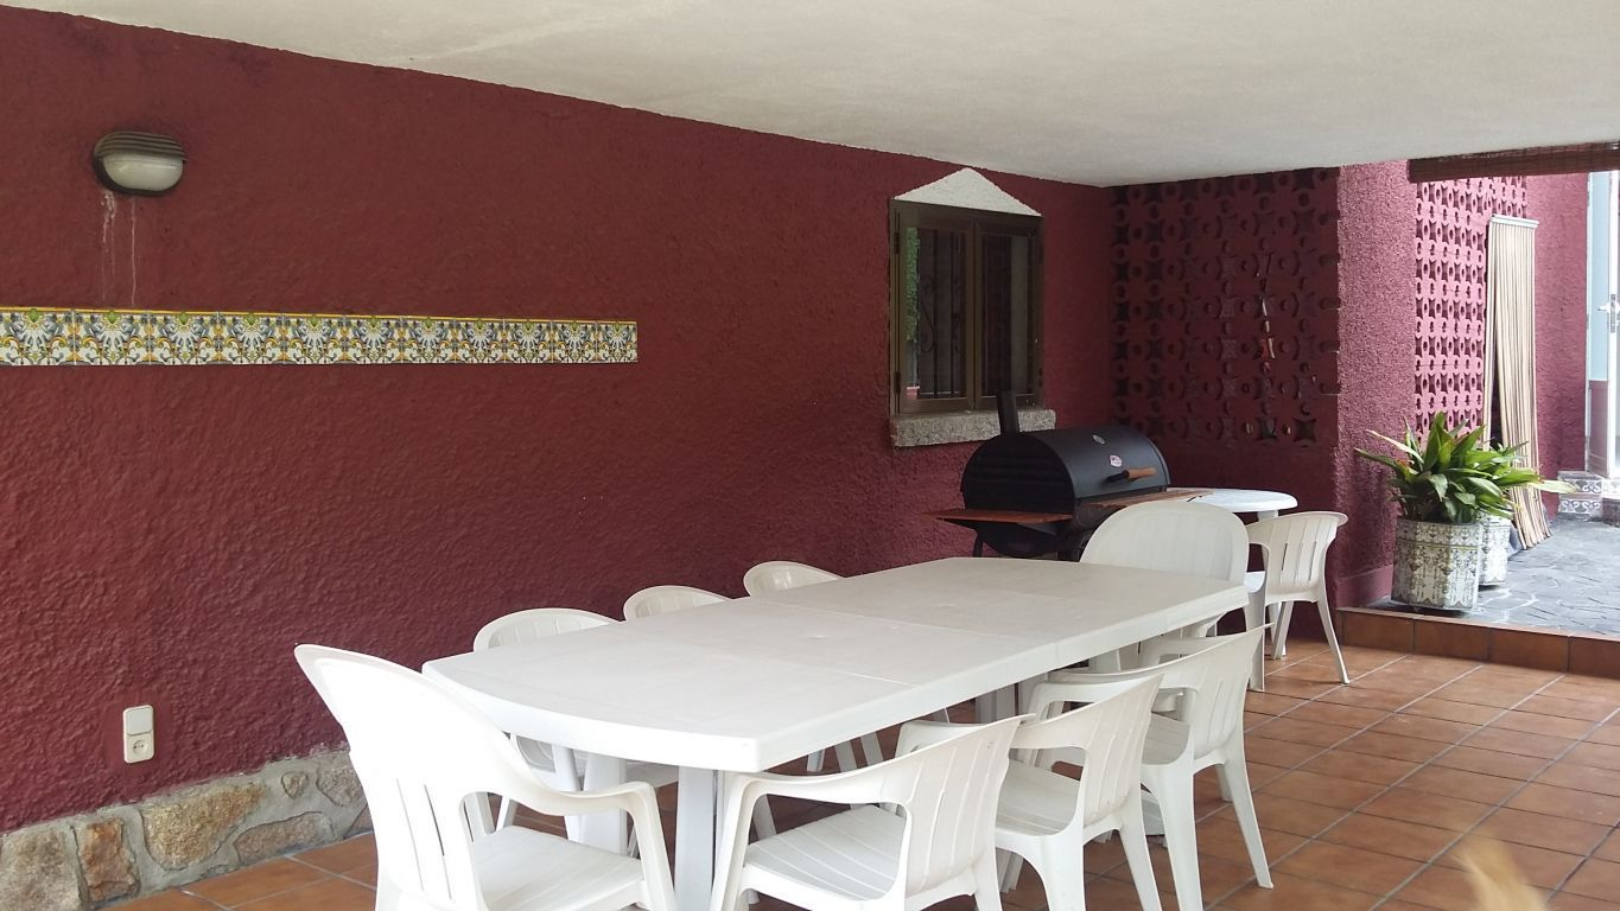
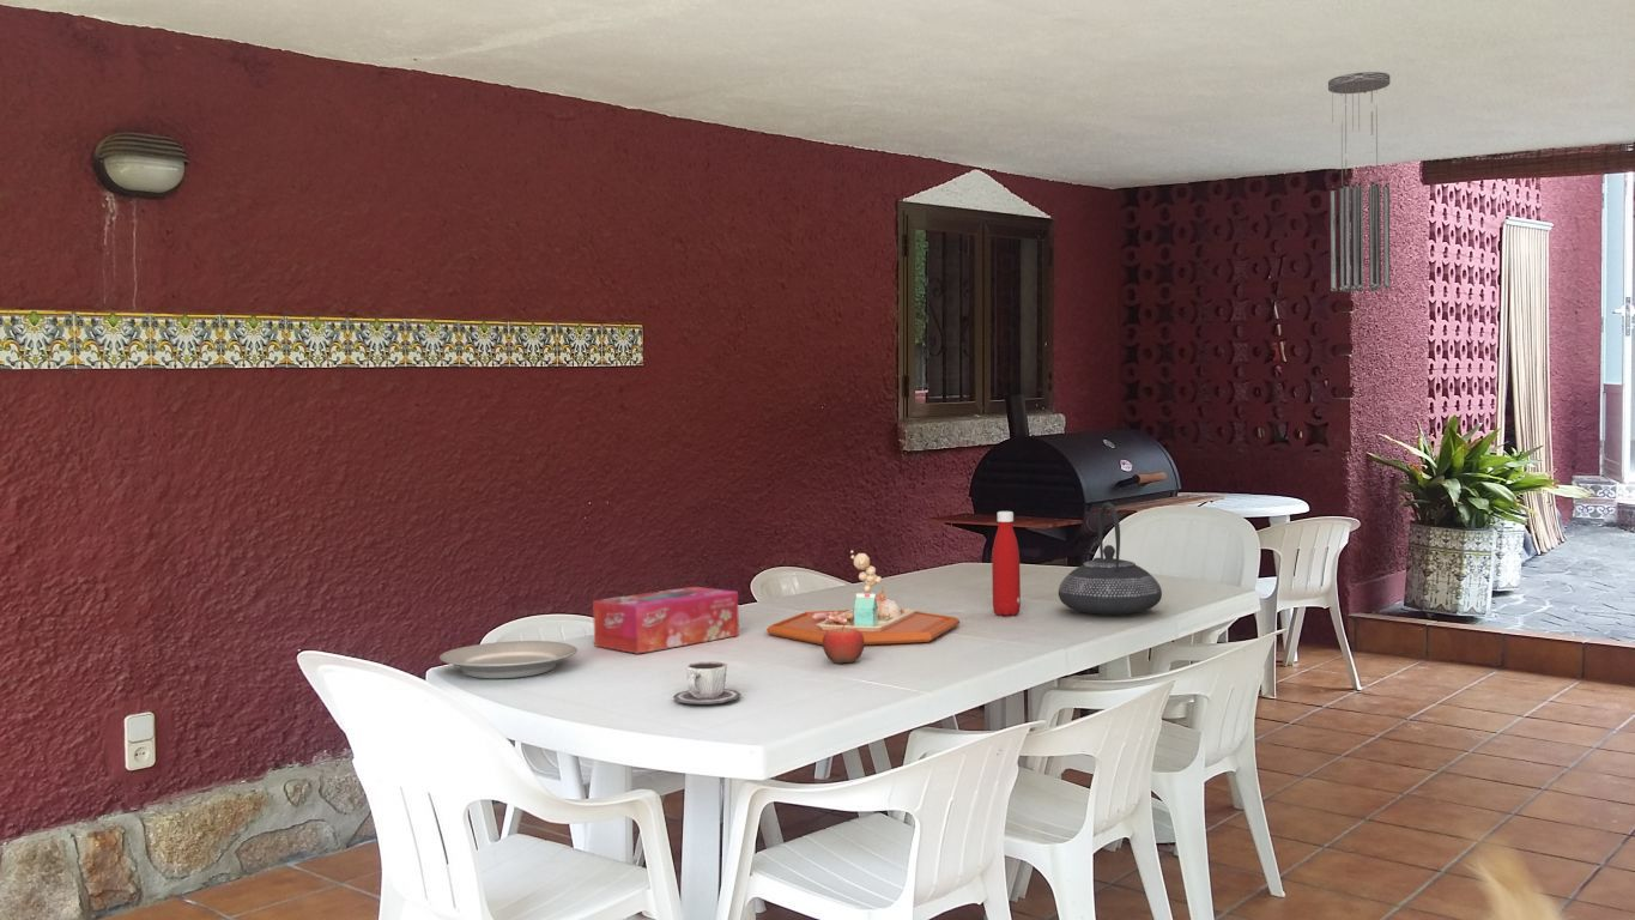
+ teapot [1058,501,1163,616]
+ wind chime [1327,71,1391,293]
+ cup [672,660,743,706]
+ tissue box [592,586,740,655]
+ food tray [765,549,961,646]
+ plate [438,640,579,679]
+ bottle [991,510,1022,617]
+ fruit [822,623,865,665]
